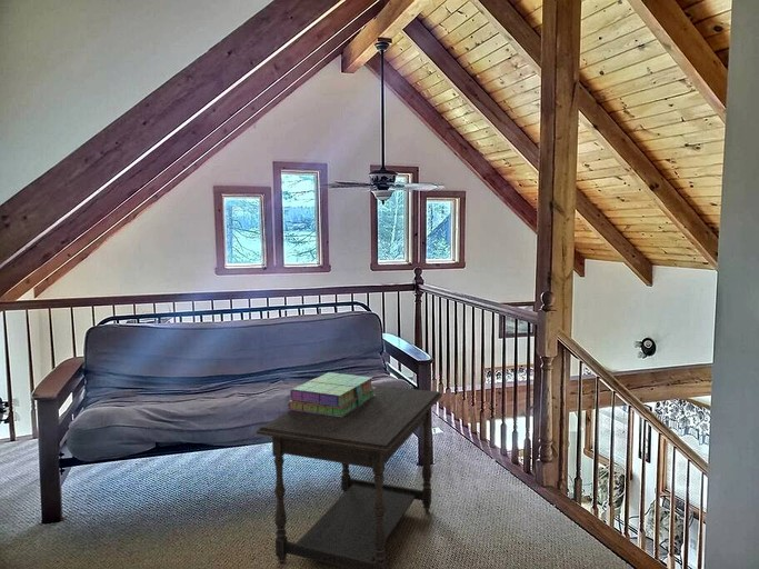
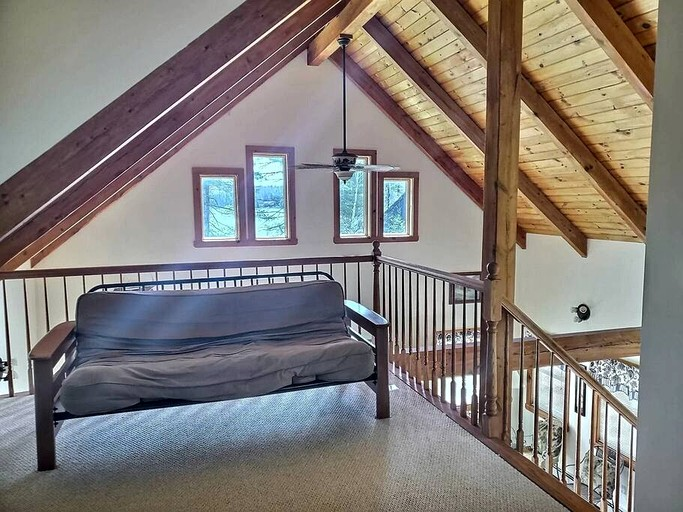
- side table [256,385,443,569]
- stack of books [287,371,376,418]
